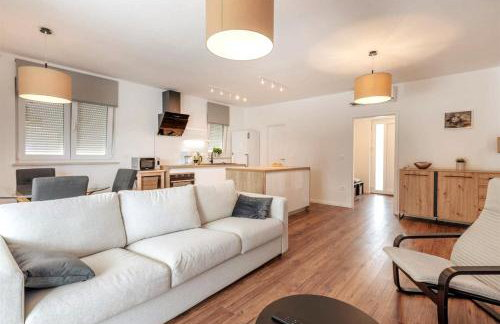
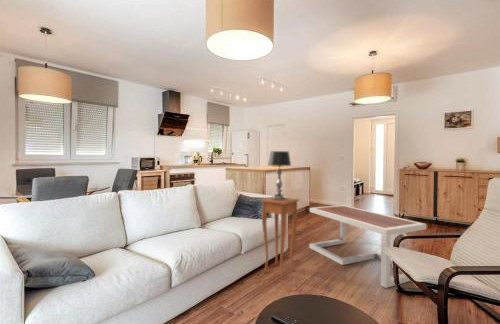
+ side table [259,196,300,280]
+ coffee table [308,204,427,289]
+ table lamp [267,150,292,200]
